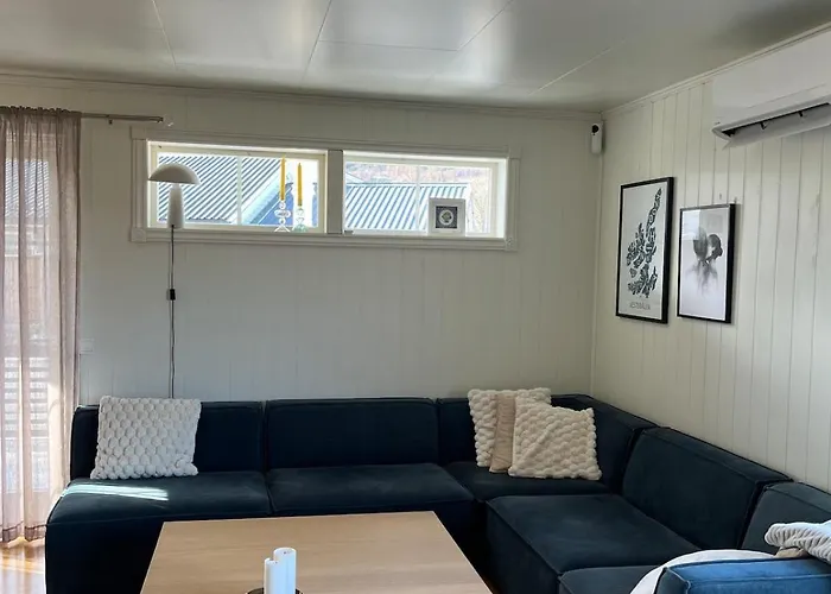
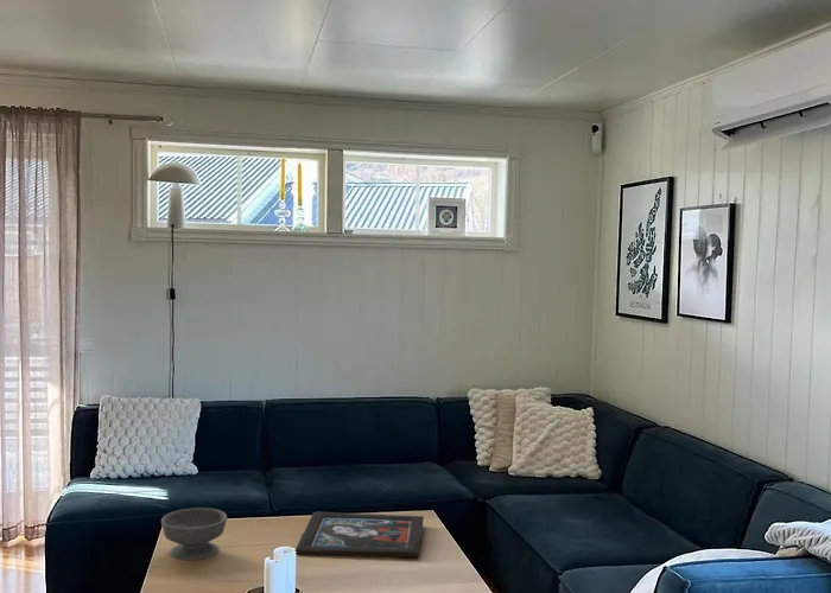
+ bowl [160,506,228,561]
+ religious icon [294,510,425,559]
